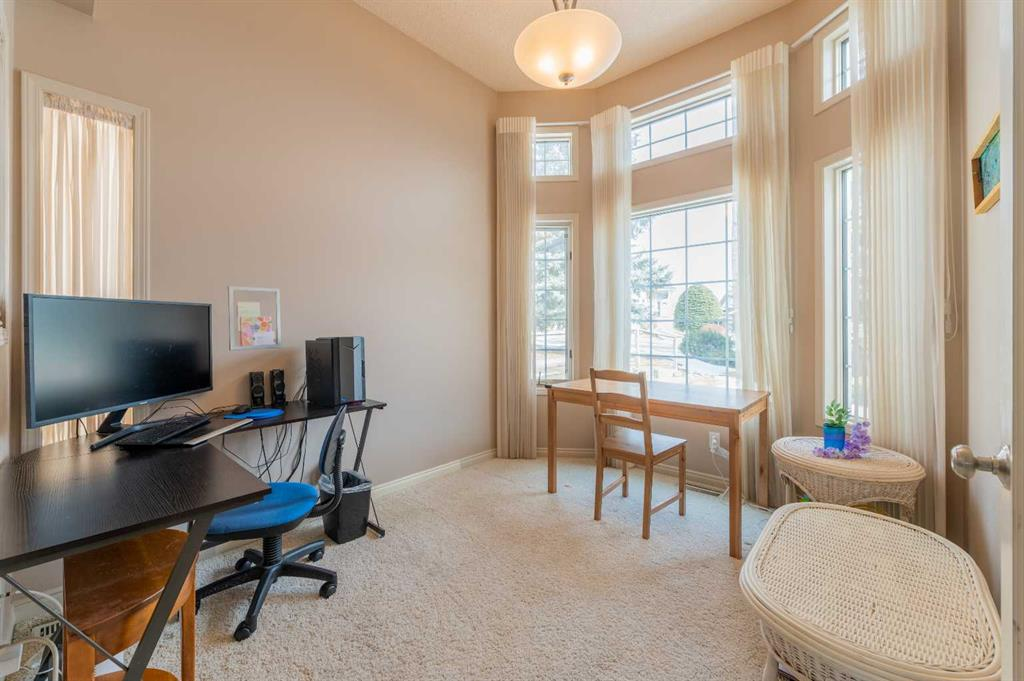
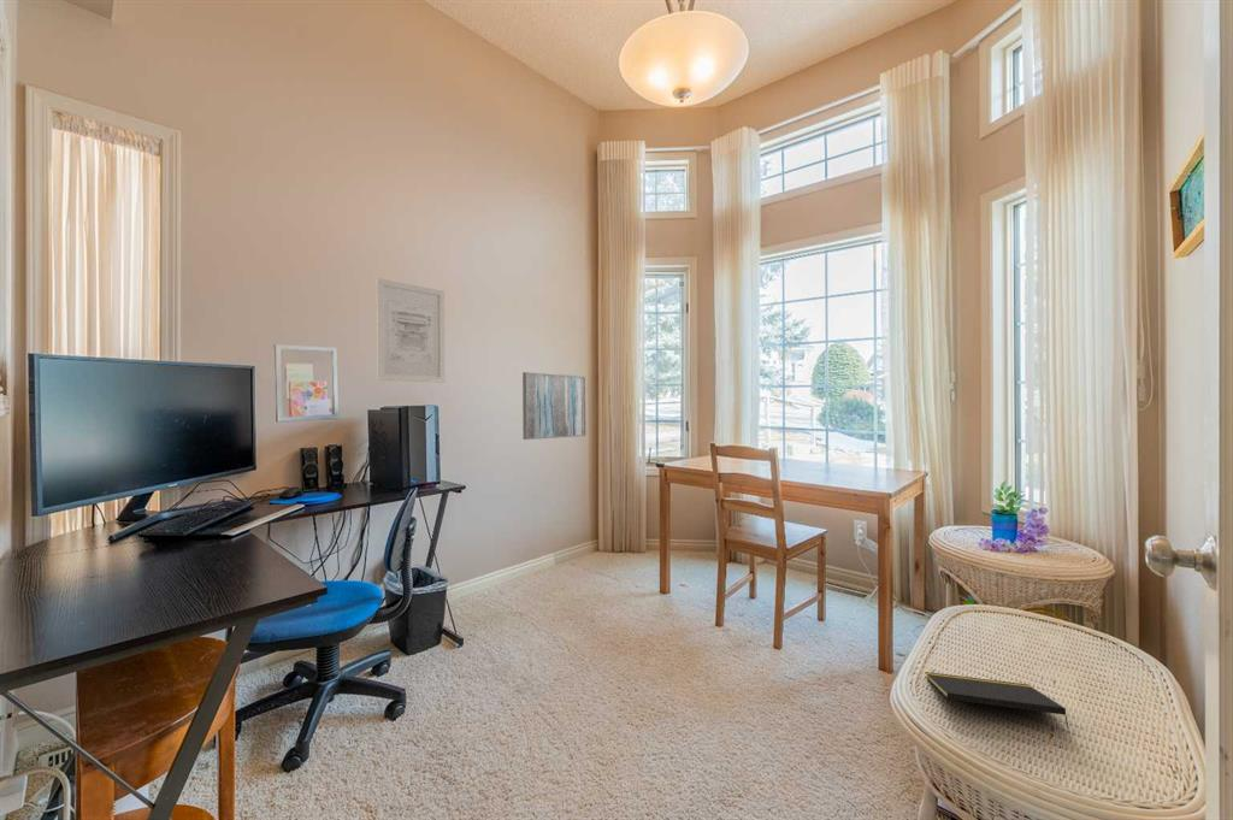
+ wall art [376,277,446,384]
+ wall art [521,371,586,441]
+ notepad [924,671,1070,731]
